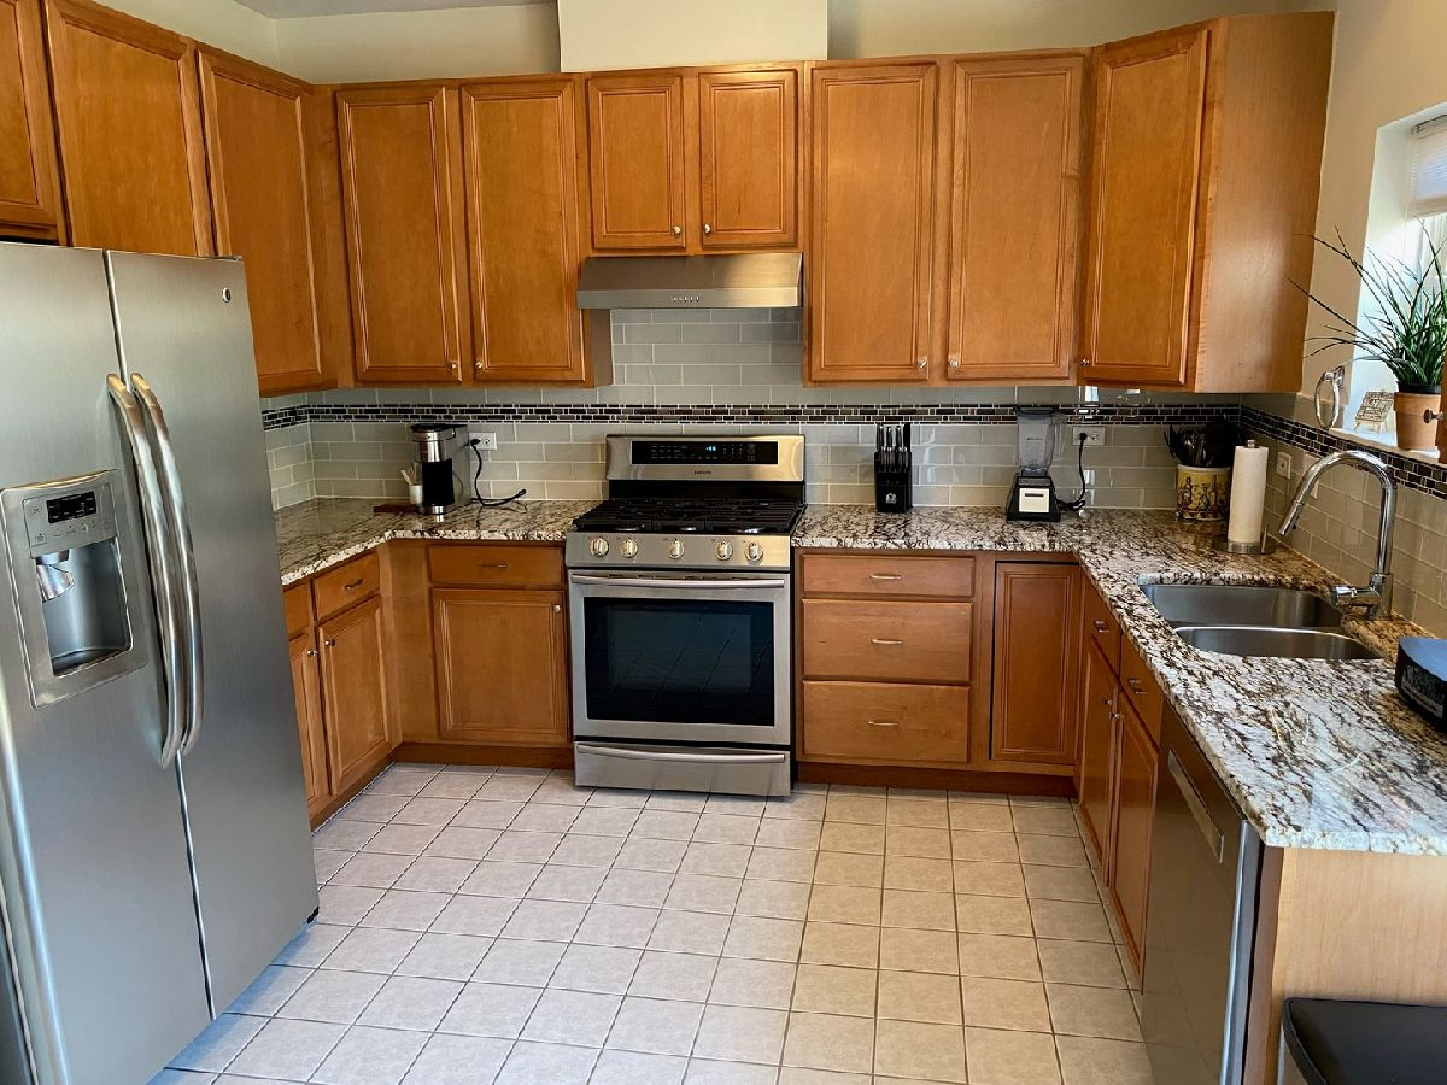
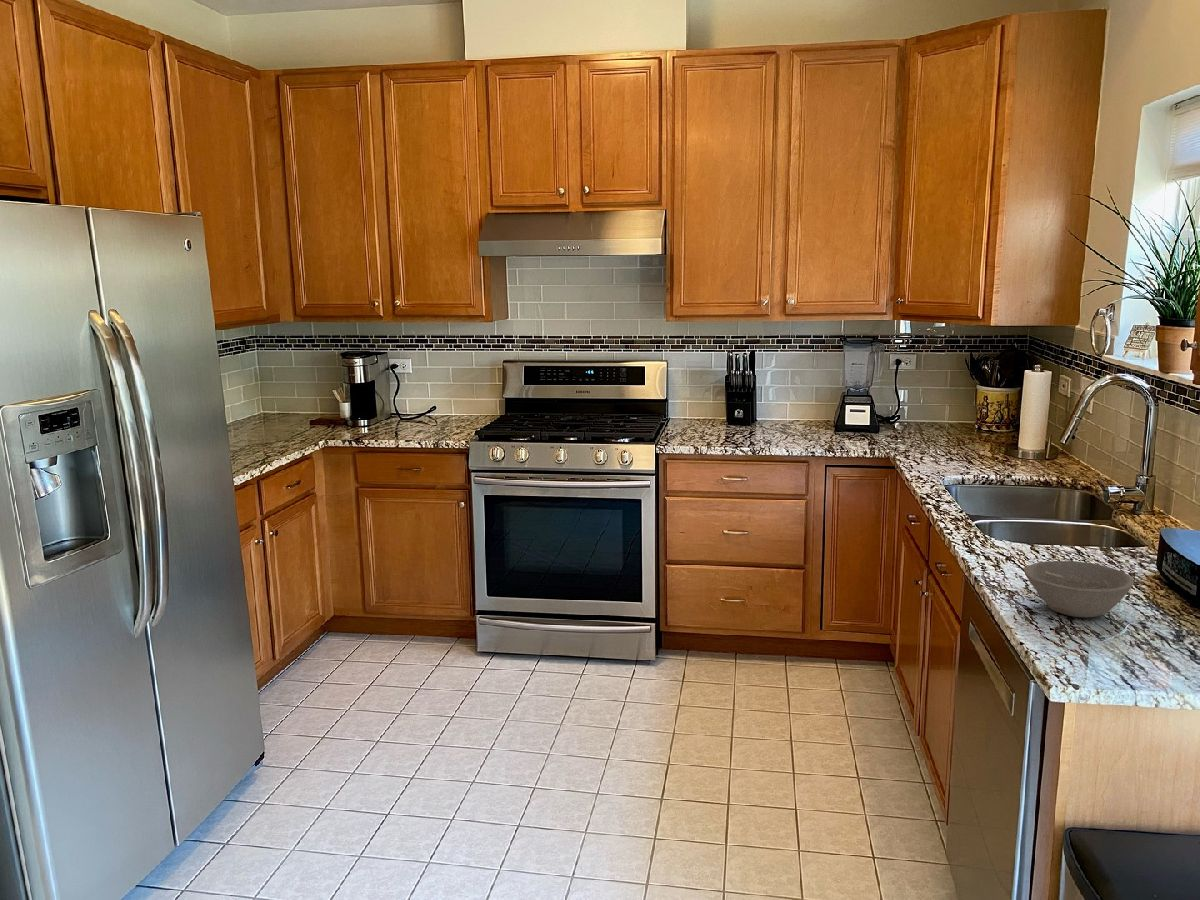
+ bowl [1023,560,1135,618]
